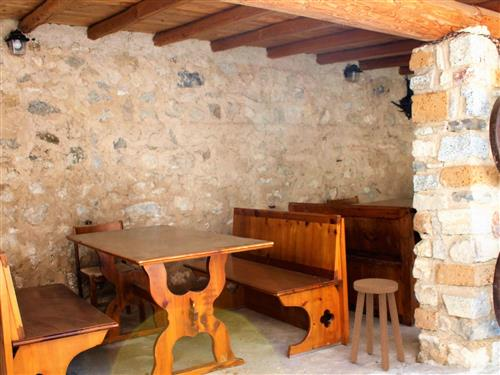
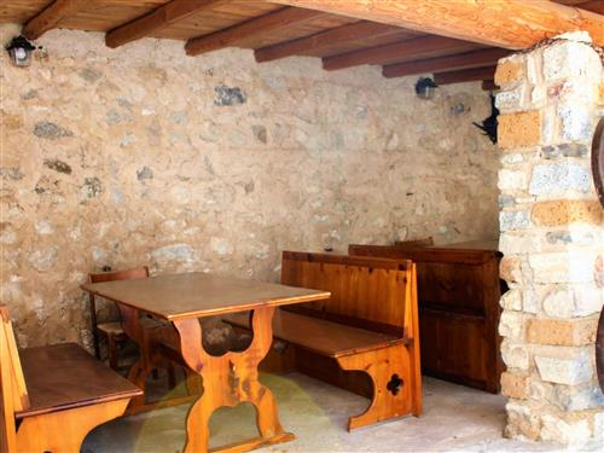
- stool [349,278,406,372]
